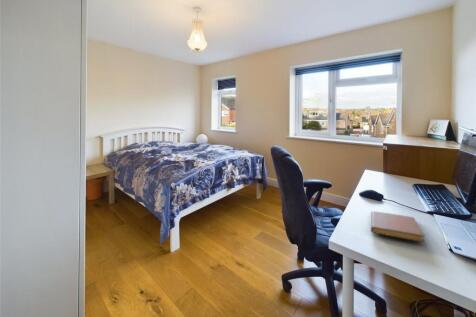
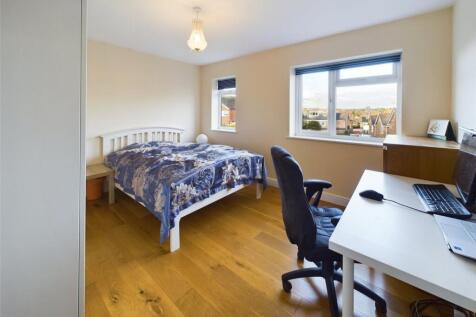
- notebook [370,210,426,243]
